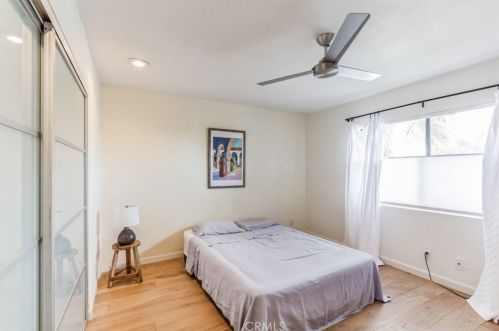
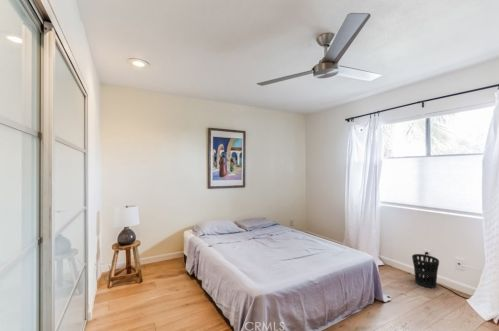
+ wastebasket [411,253,440,289]
